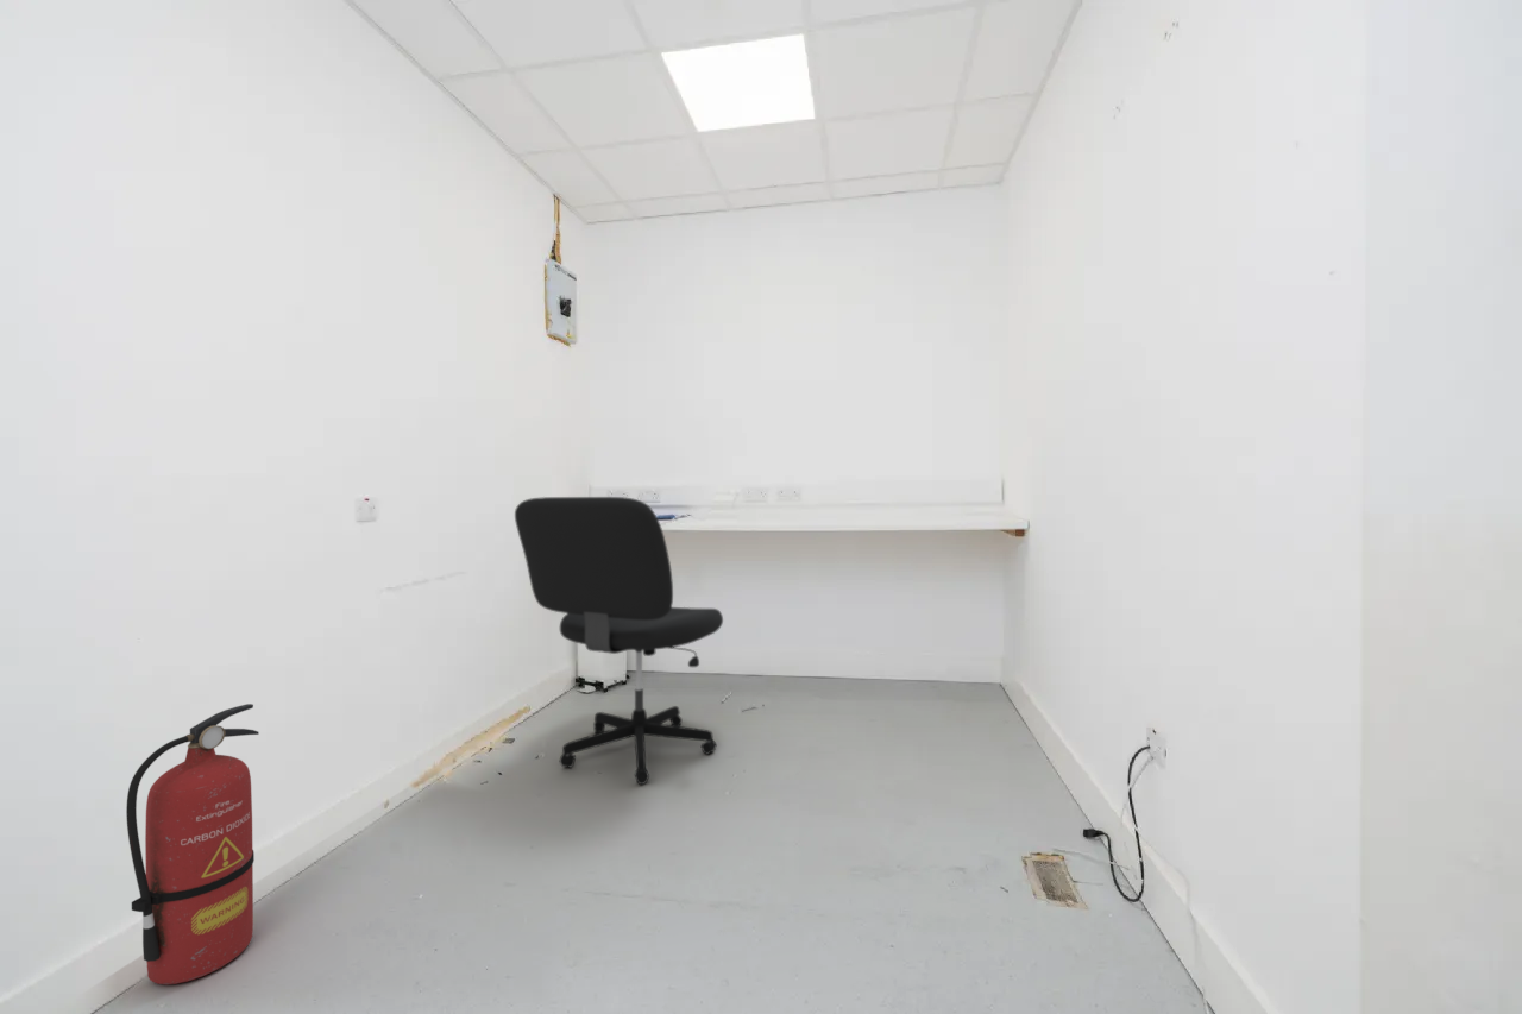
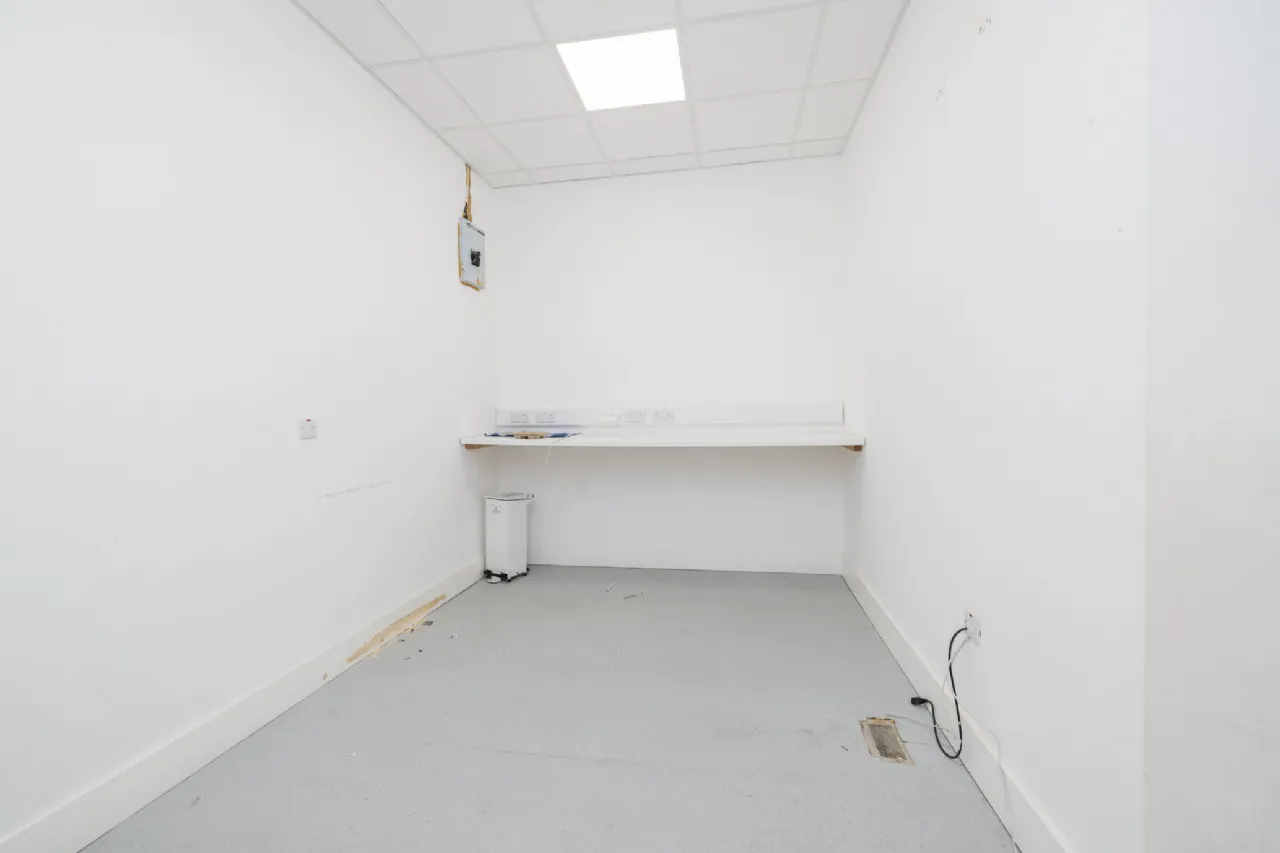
- office chair [514,496,724,786]
- fire extinguisher [125,703,259,985]
